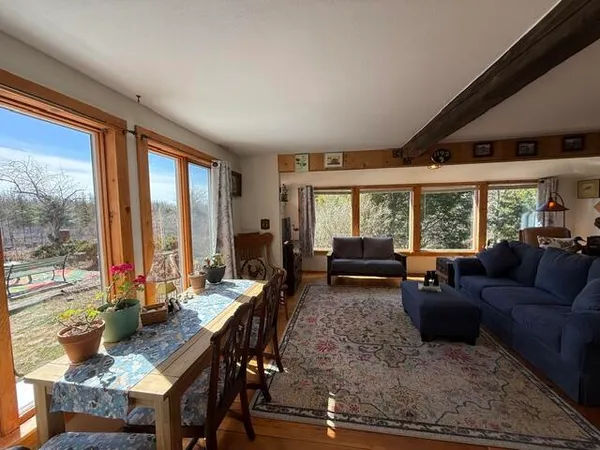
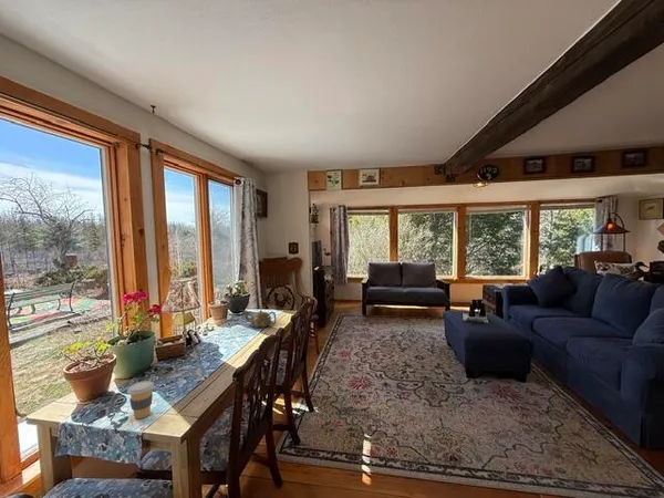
+ coffee cup [126,380,155,419]
+ teapot [241,309,277,329]
